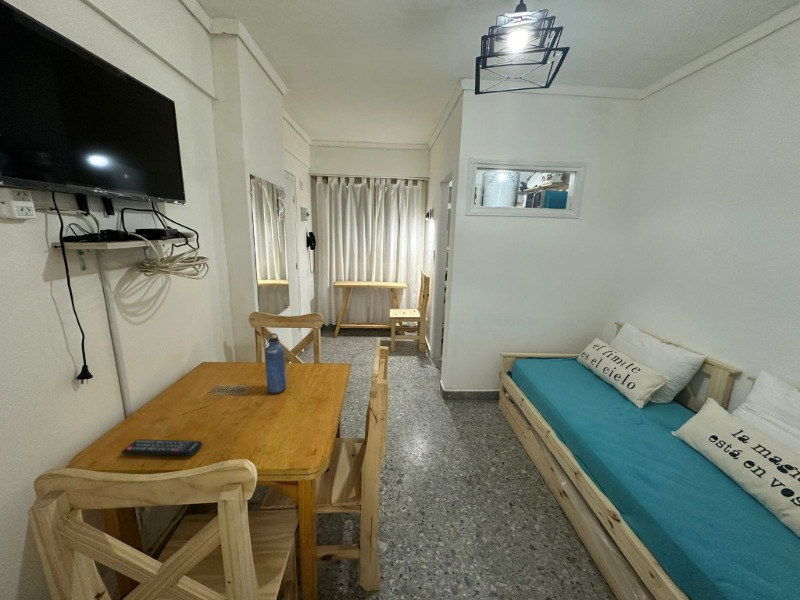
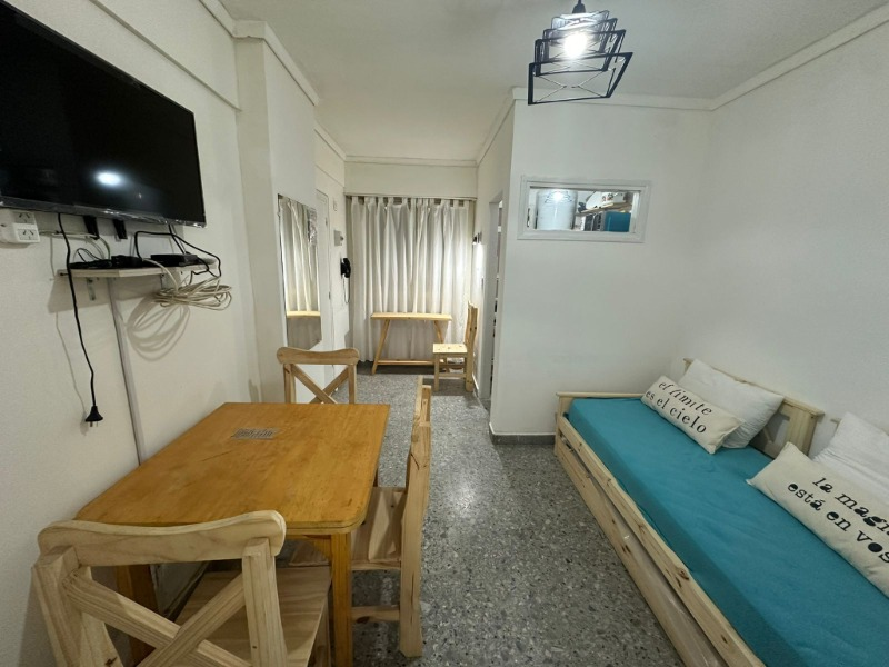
- water bottle [262,332,288,394]
- remote control [120,438,203,457]
